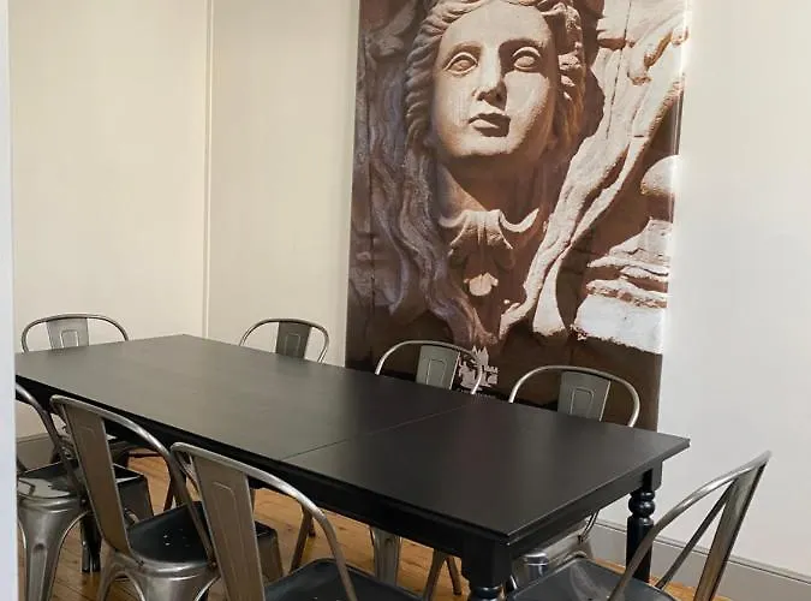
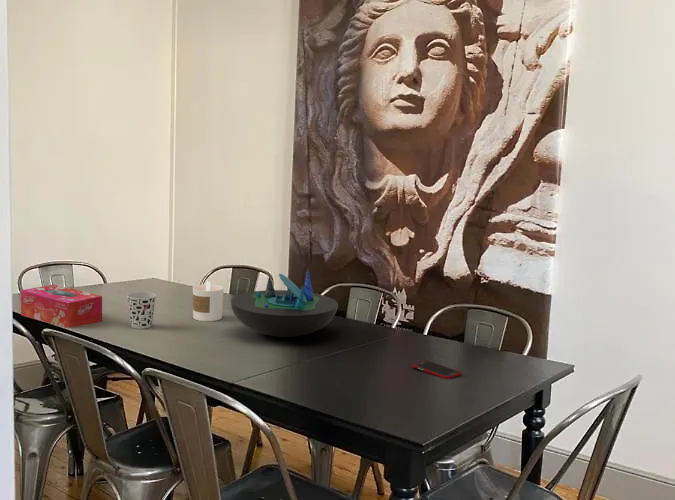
+ cup [126,291,157,330]
+ decorative bowl [230,270,339,338]
+ tissue box [20,284,103,329]
+ candle [192,281,224,322]
+ cell phone [411,360,463,380]
